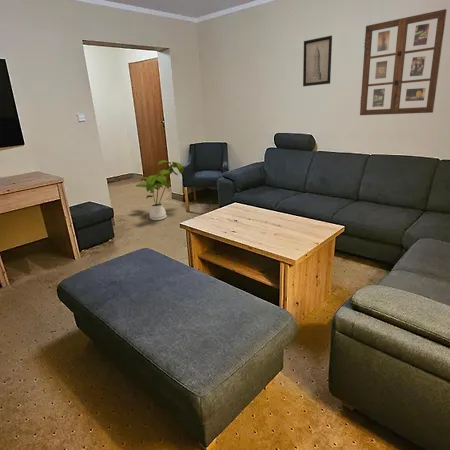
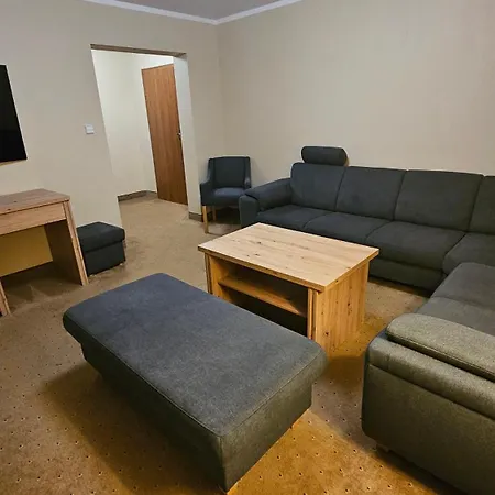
- wall art [302,34,333,87]
- picture frame [359,8,448,116]
- house plant [135,159,185,221]
